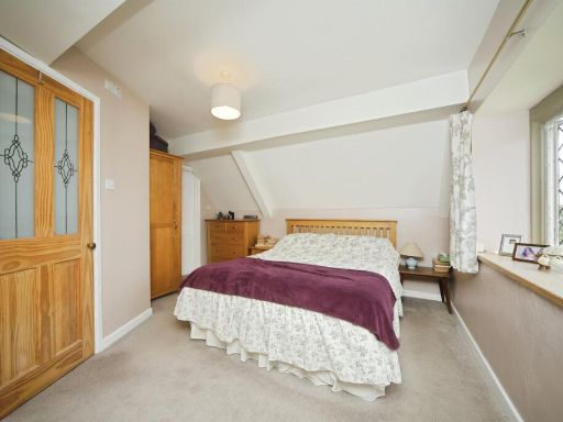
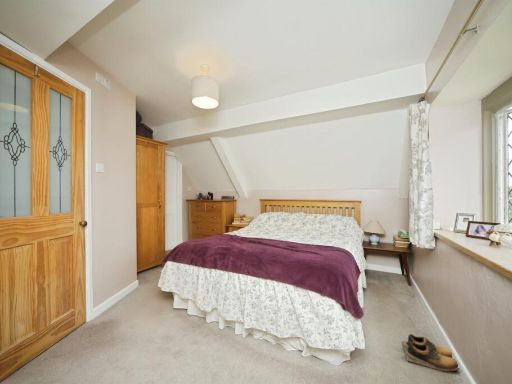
+ shoes [401,333,462,377]
